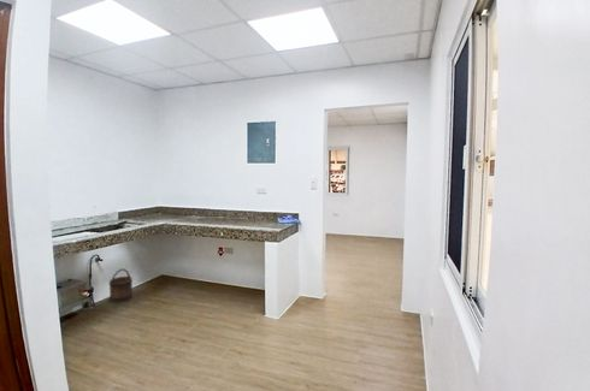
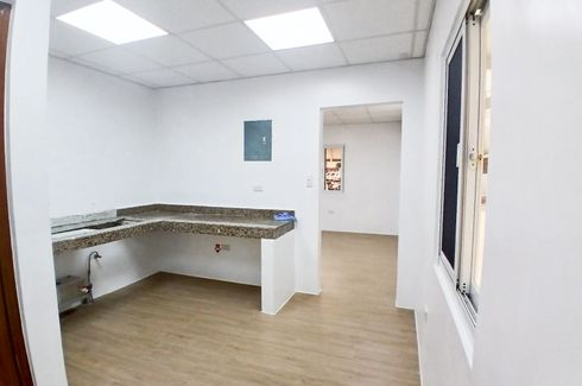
- bucket [108,268,134,303]
